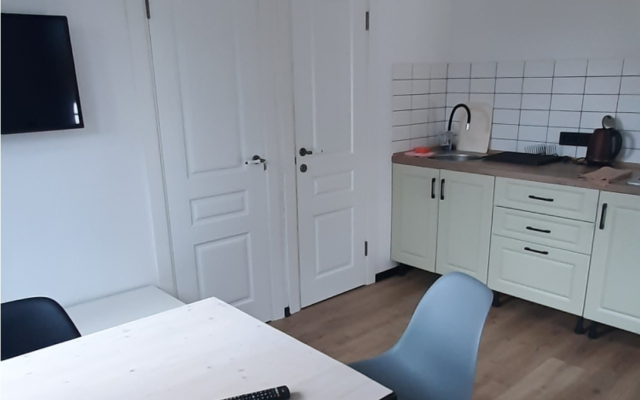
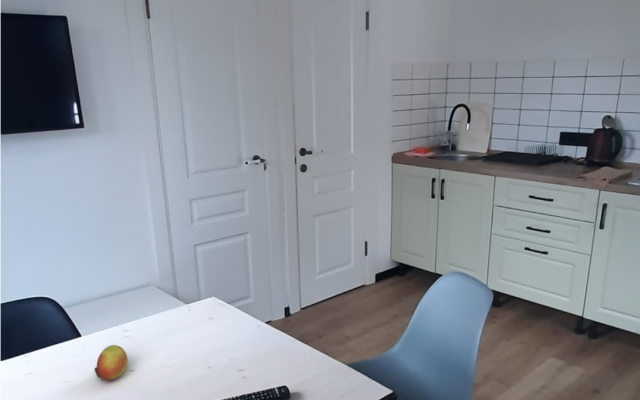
+ fruit [93,344,129,381]
